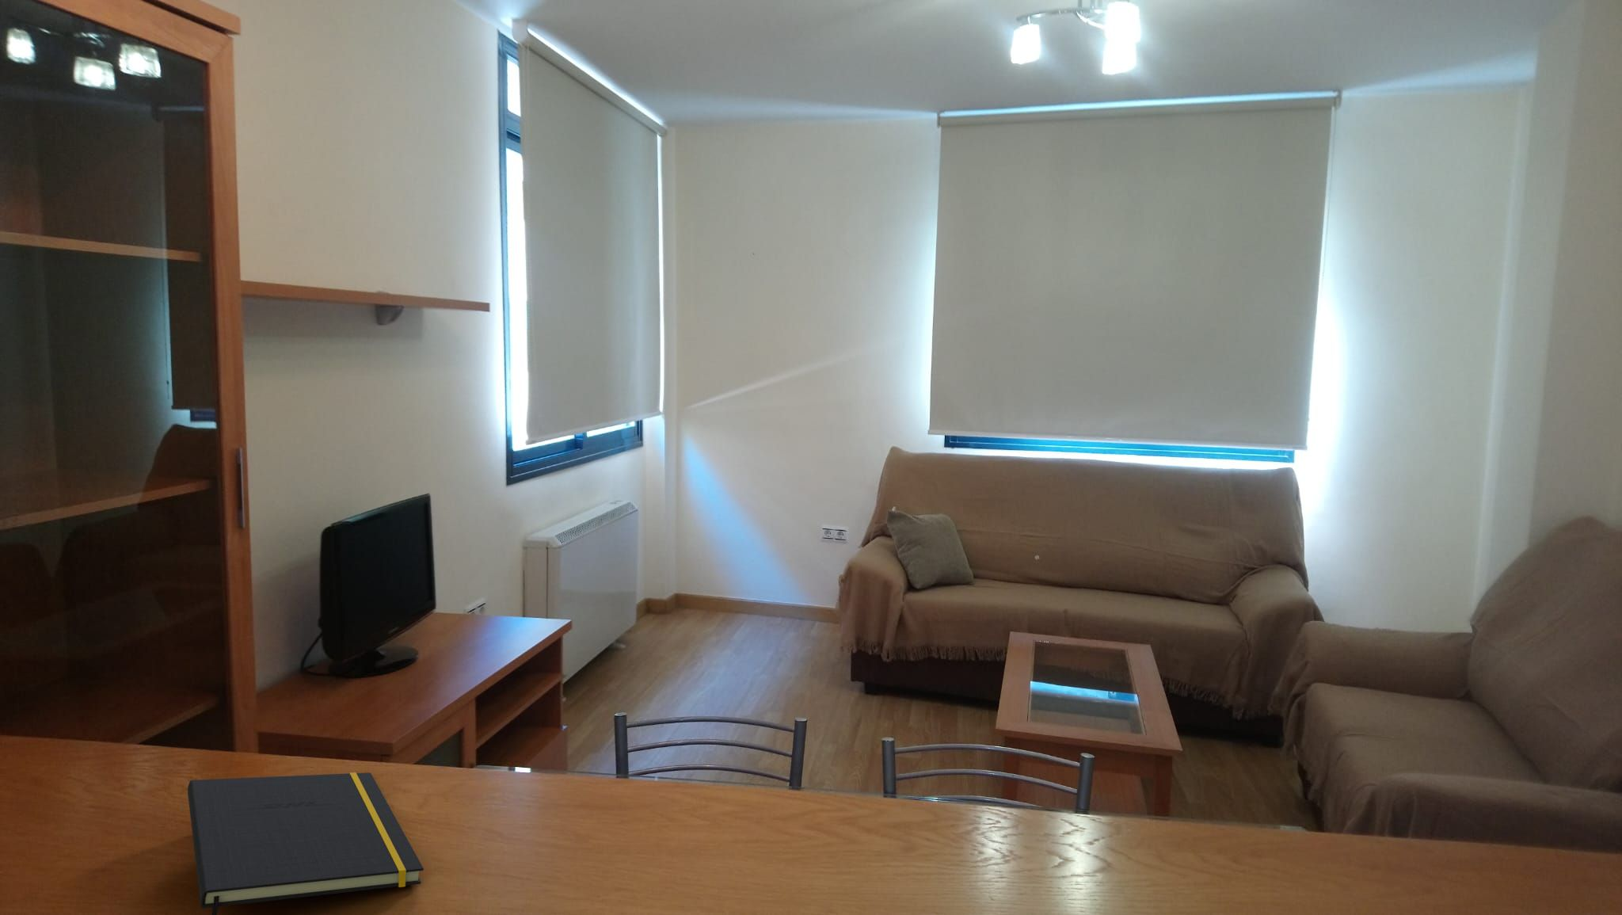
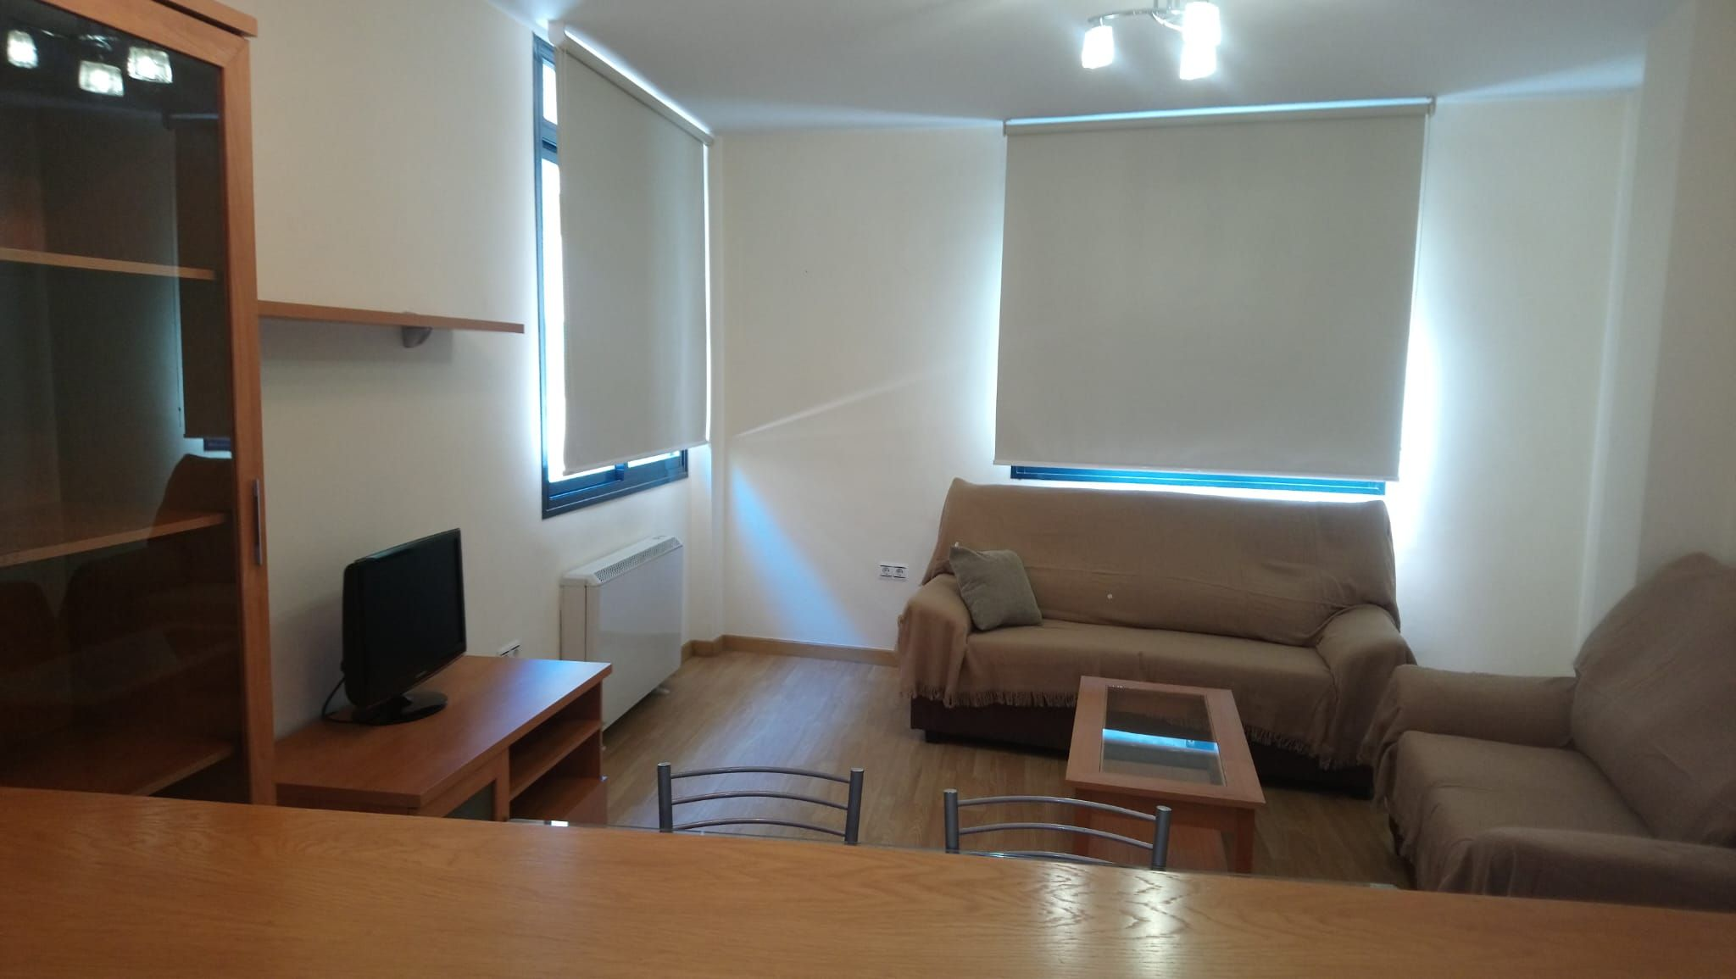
- notepad [187,771,424,915]
